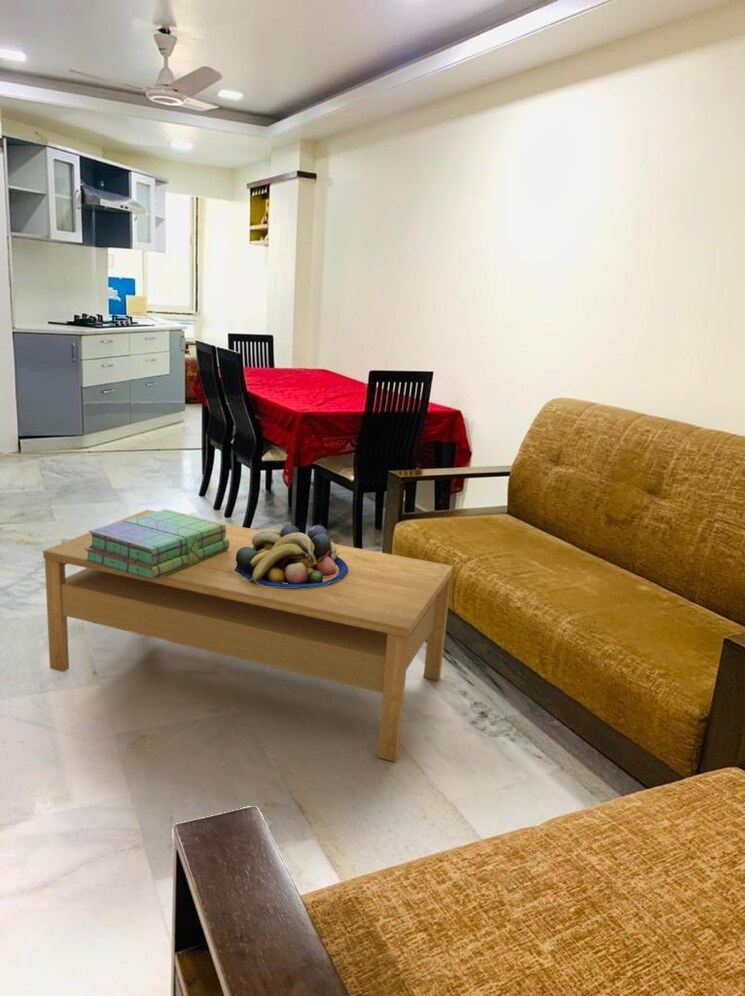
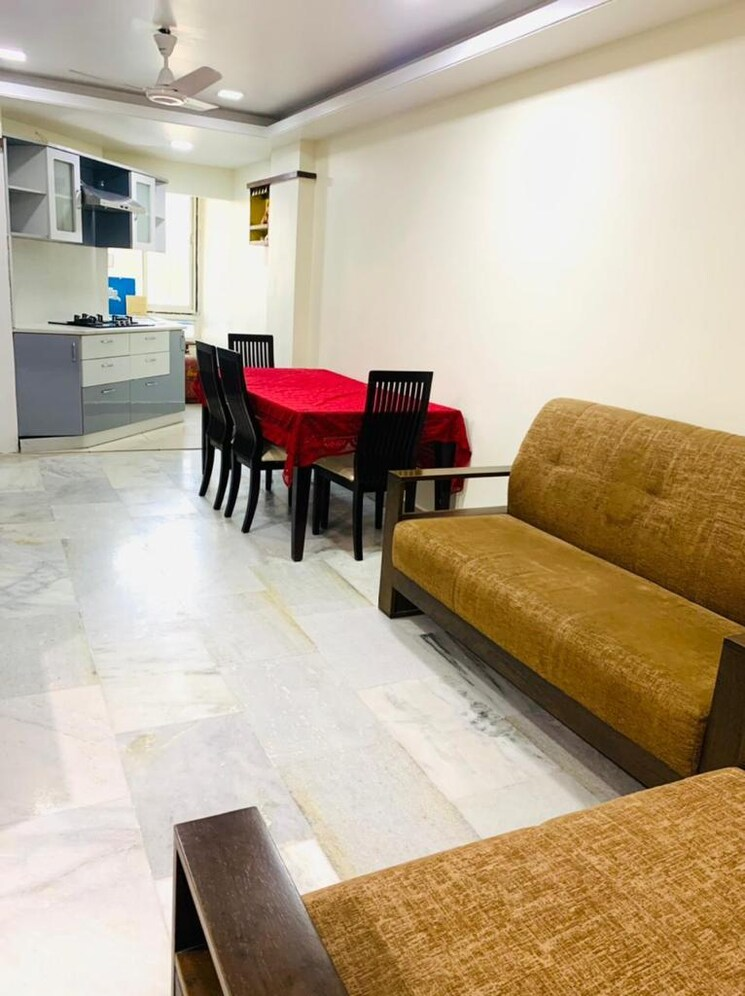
- stack of books [84,508,229,580]
- fruit bowl [233,524,349,588]
- coffee table [42,509,454,763]
